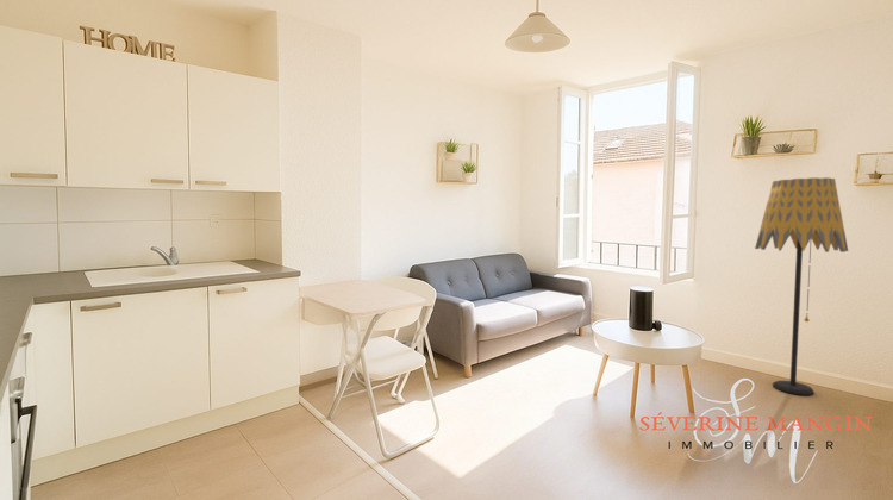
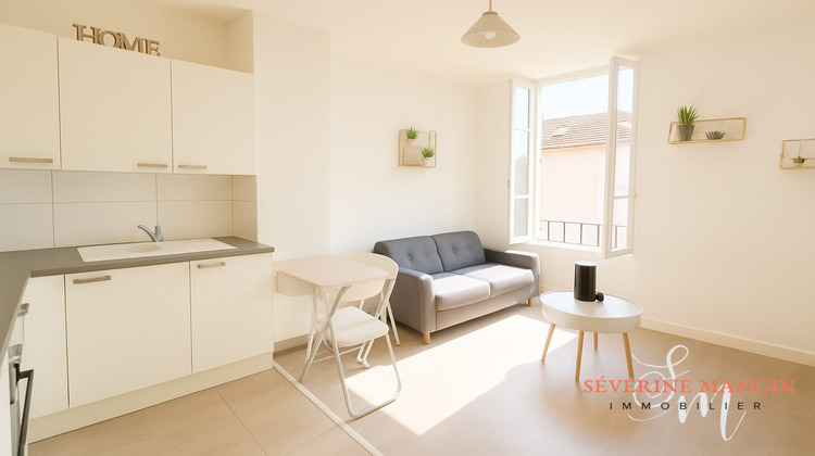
- floor lamp [754,176,849,396]
